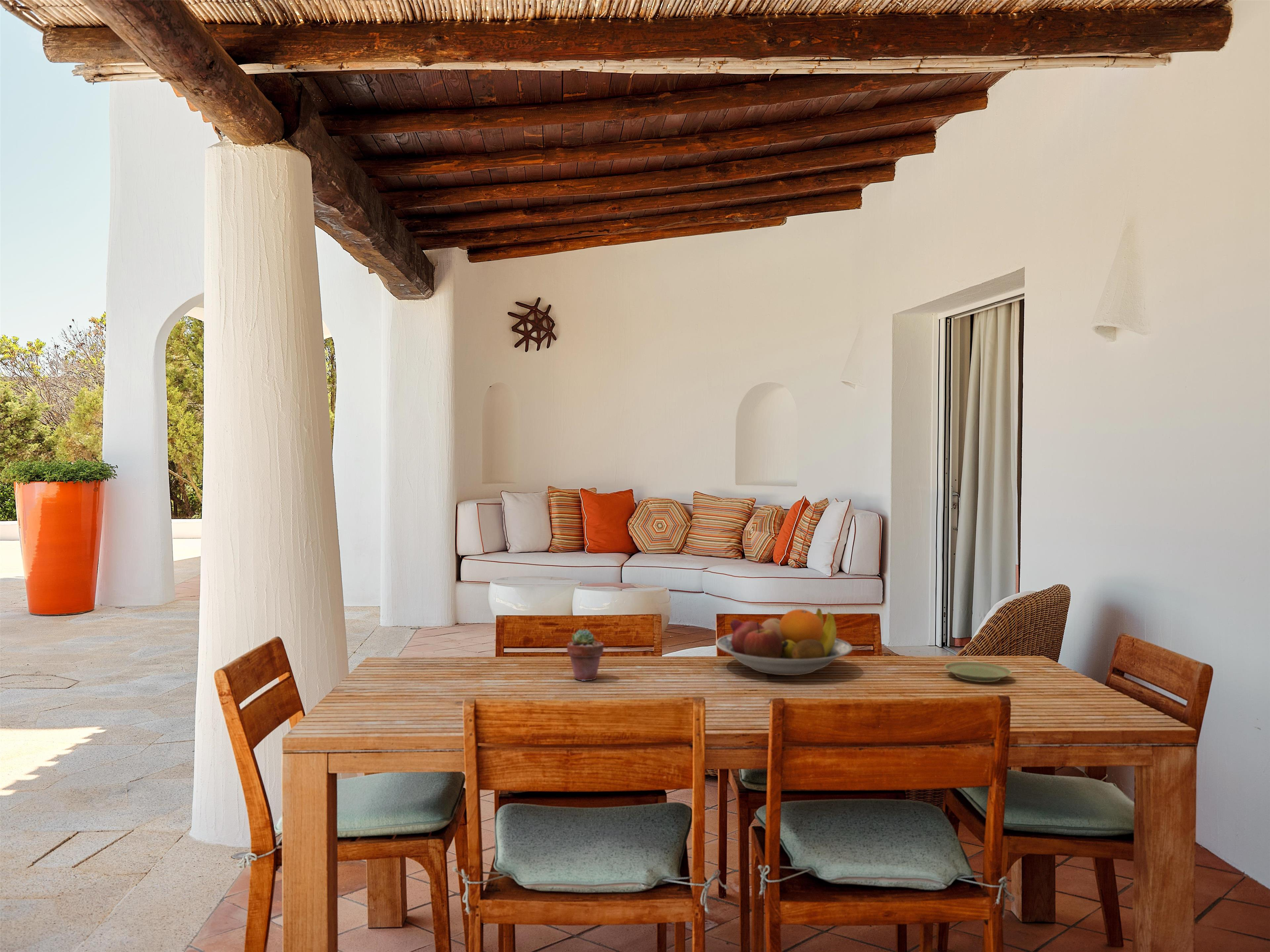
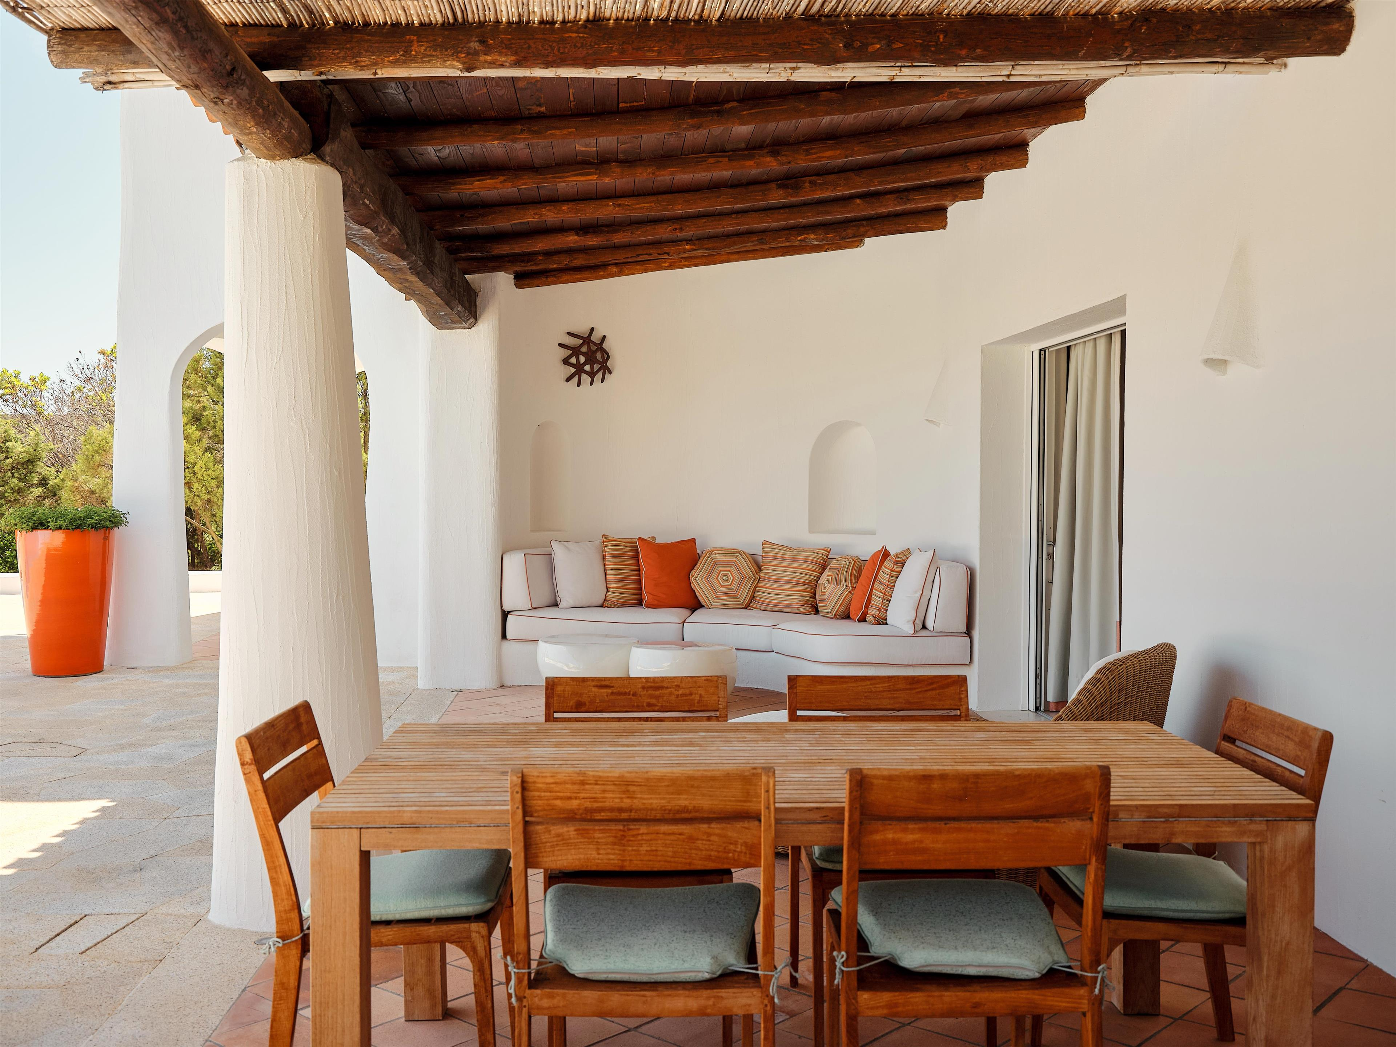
- plate [944,661,1012,682]
- potted succulent [567,629,604,681]
- fruit bowl [715,608,853,676]
